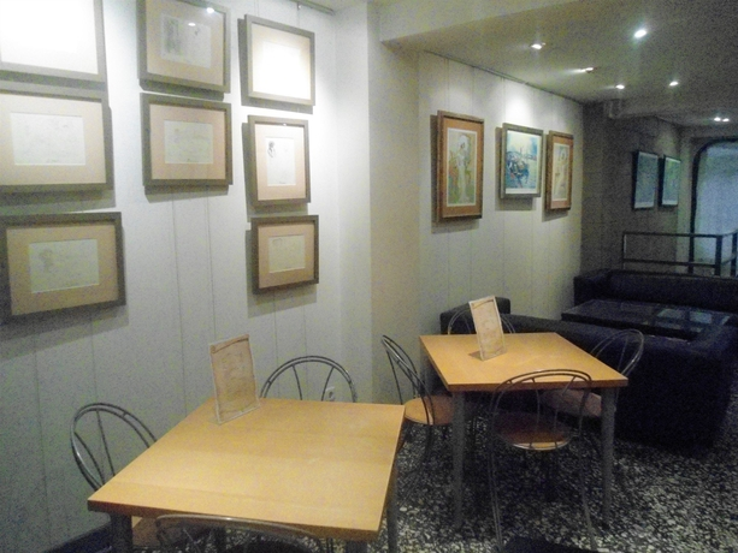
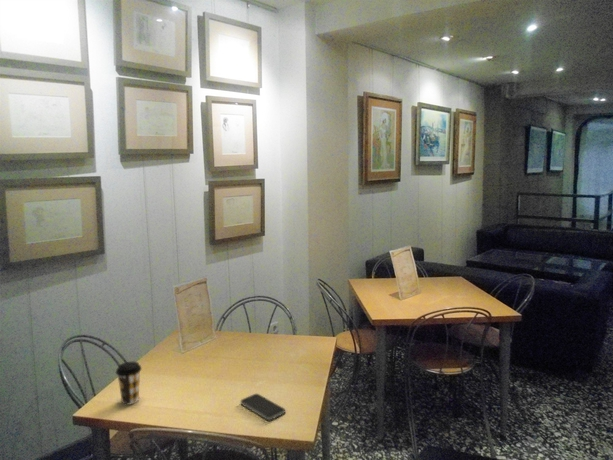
+ coffee cup [115,361,143,406]
+ smartphone [240,393,286,421]
